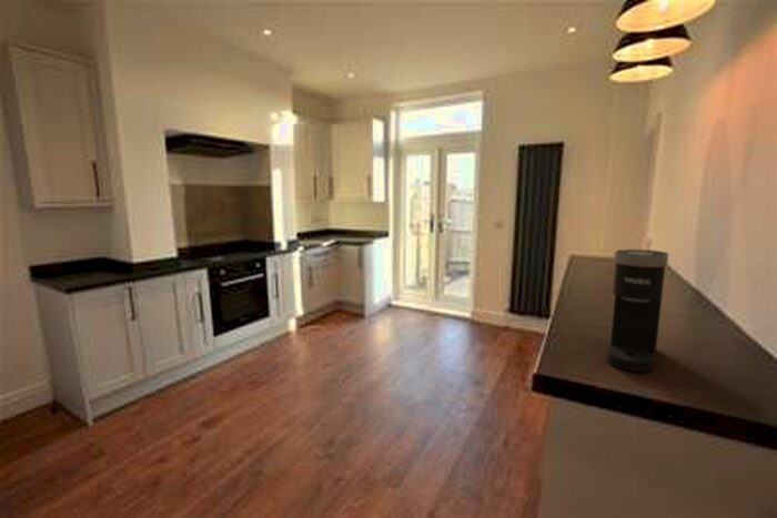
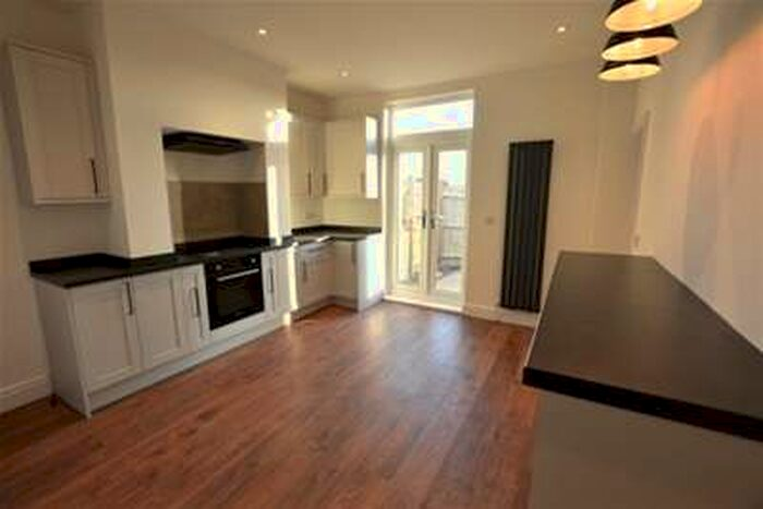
- coffee maker [606,248,669,373]
